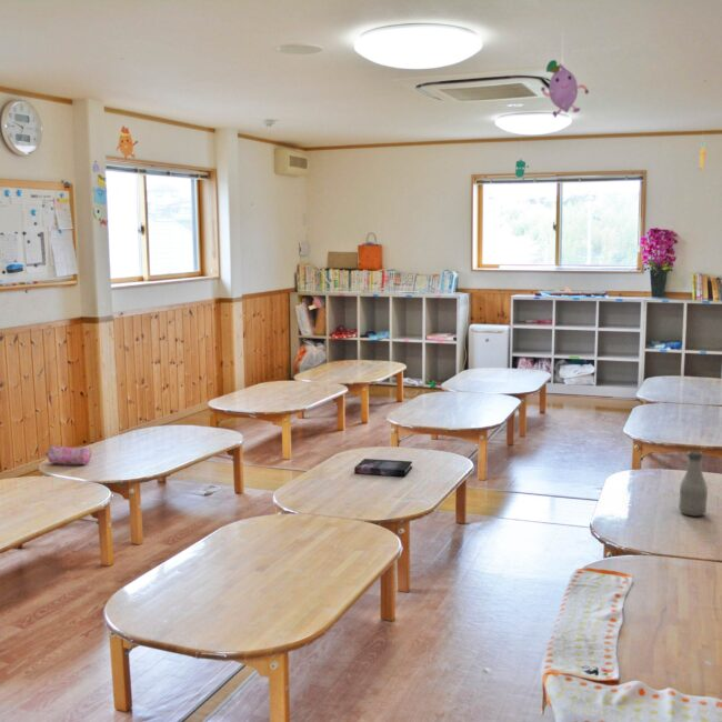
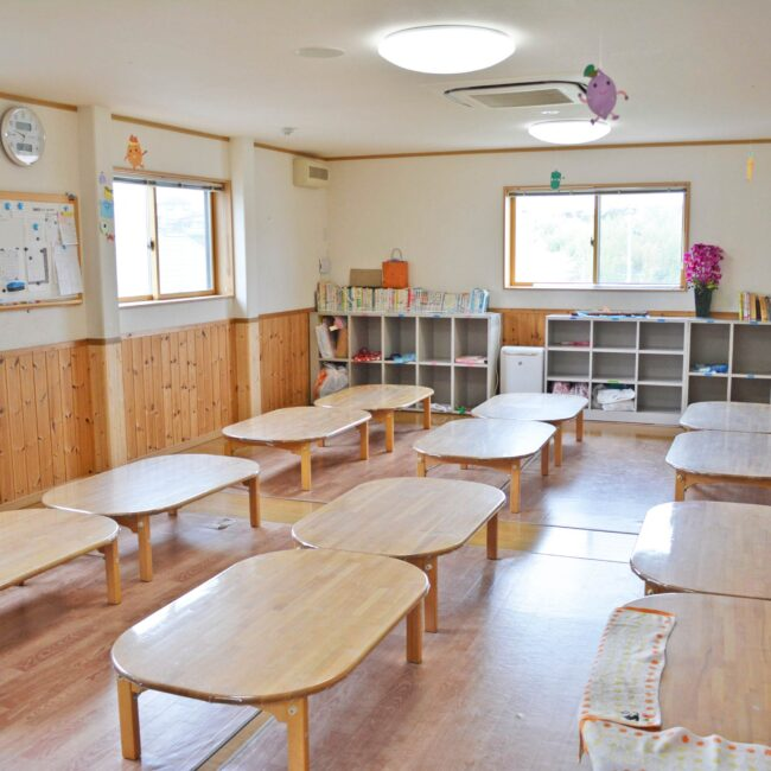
- bottle [678,450,709,518]
- book [353,458,413,478]
- pencil case [44,444,92,465]
